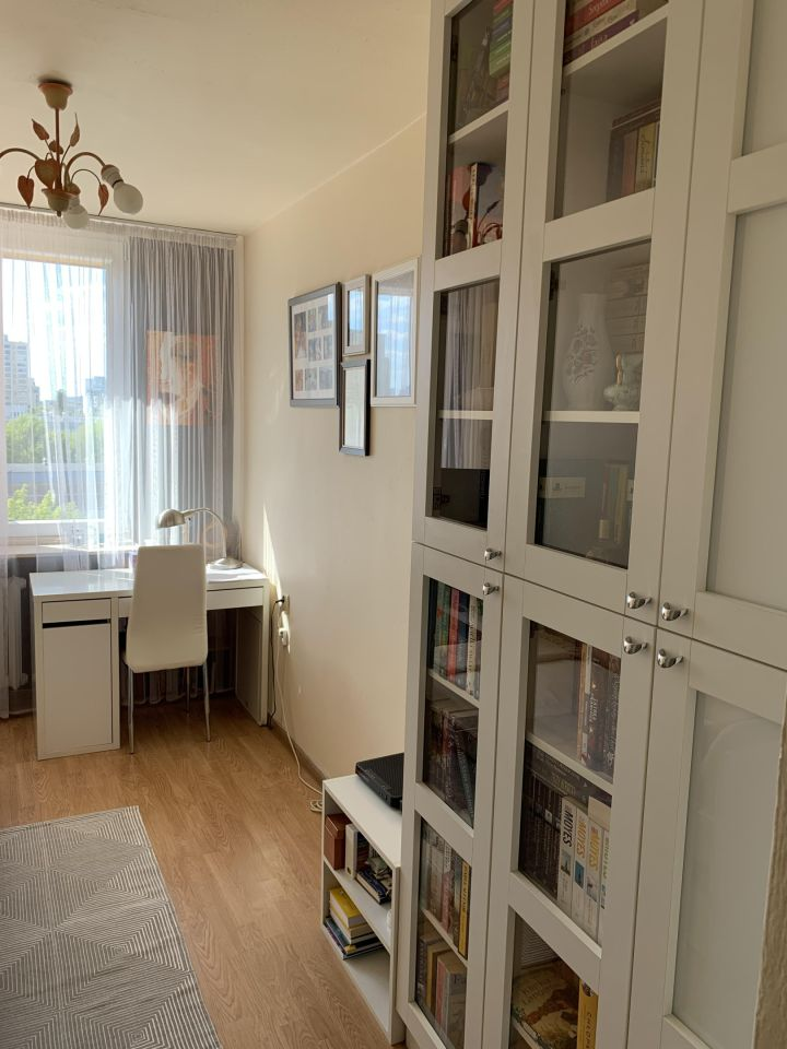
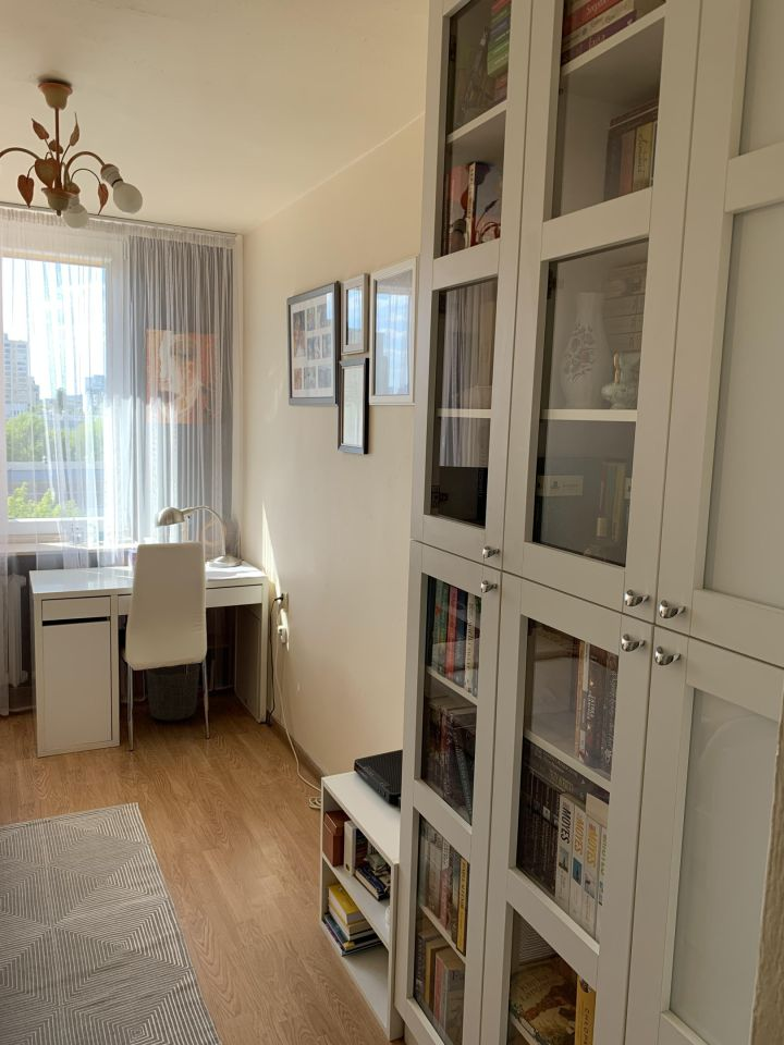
+ waste basket [145,663,200,723]
